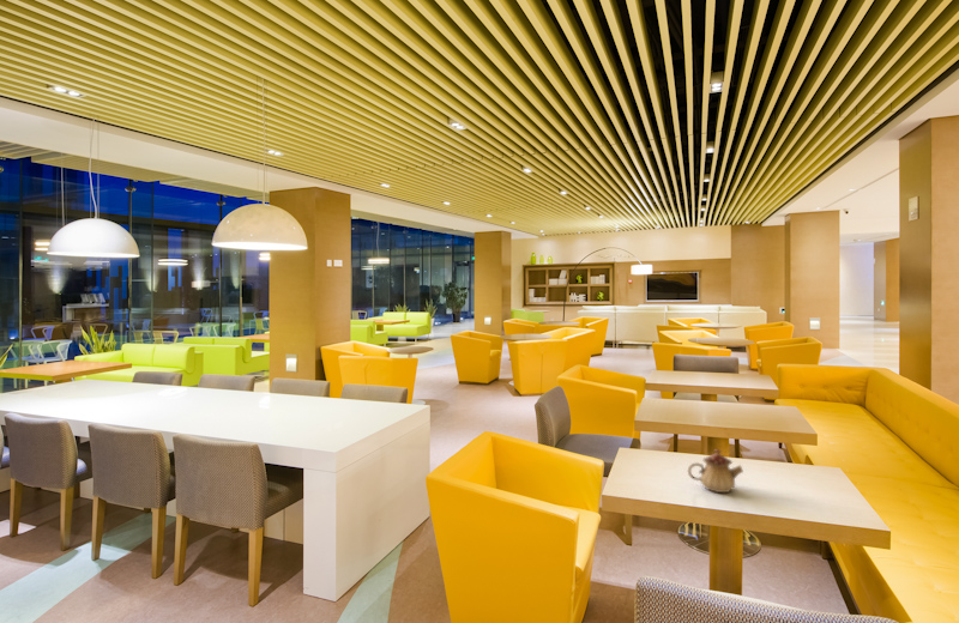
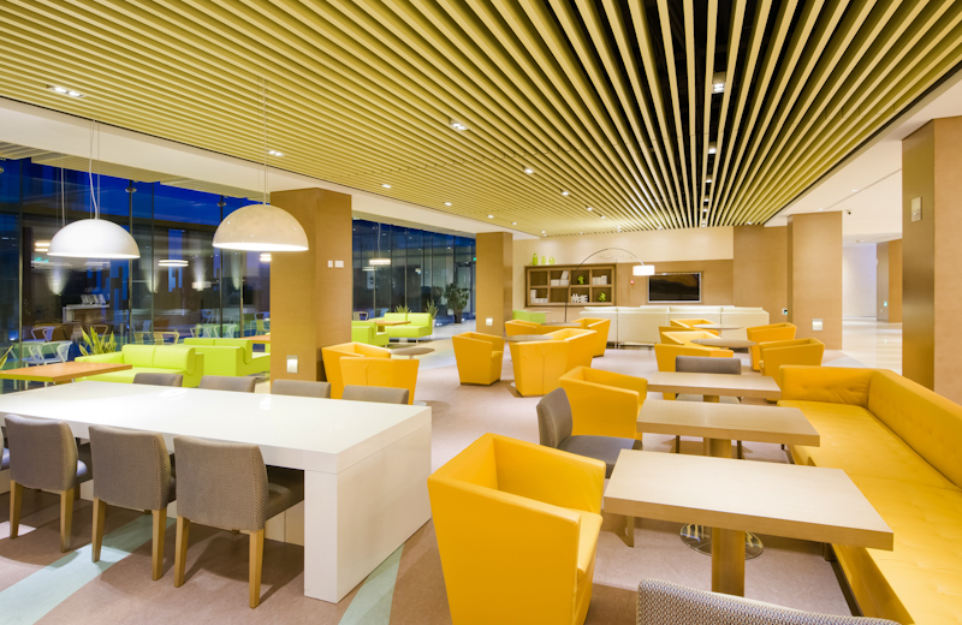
- teapot [687,448,744,494]
